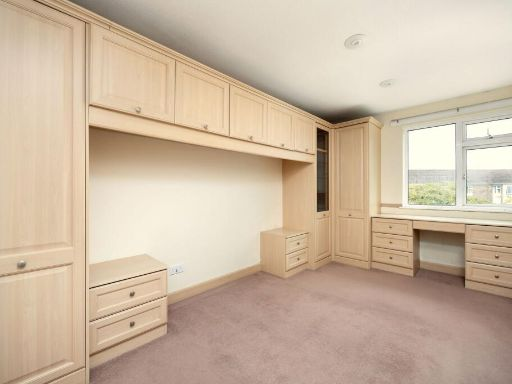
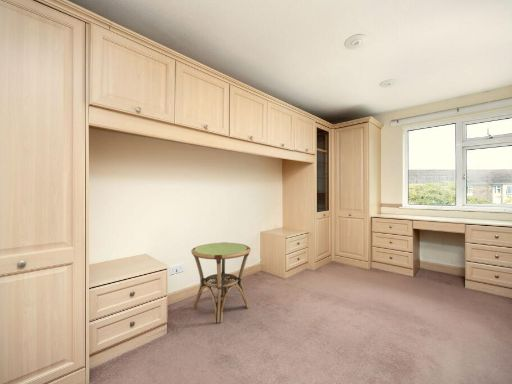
+ side table [190,241,252,324]
